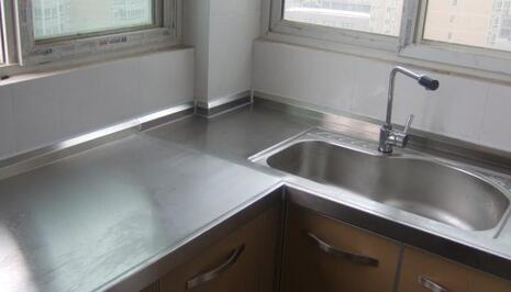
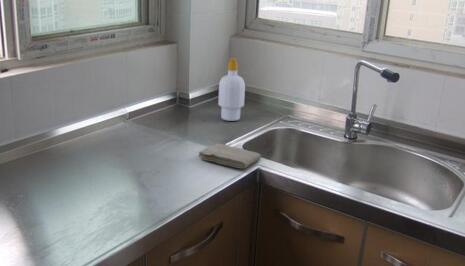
+ washcloth [197,143,262,170]
+ soap bottle [217,57,246,122]
